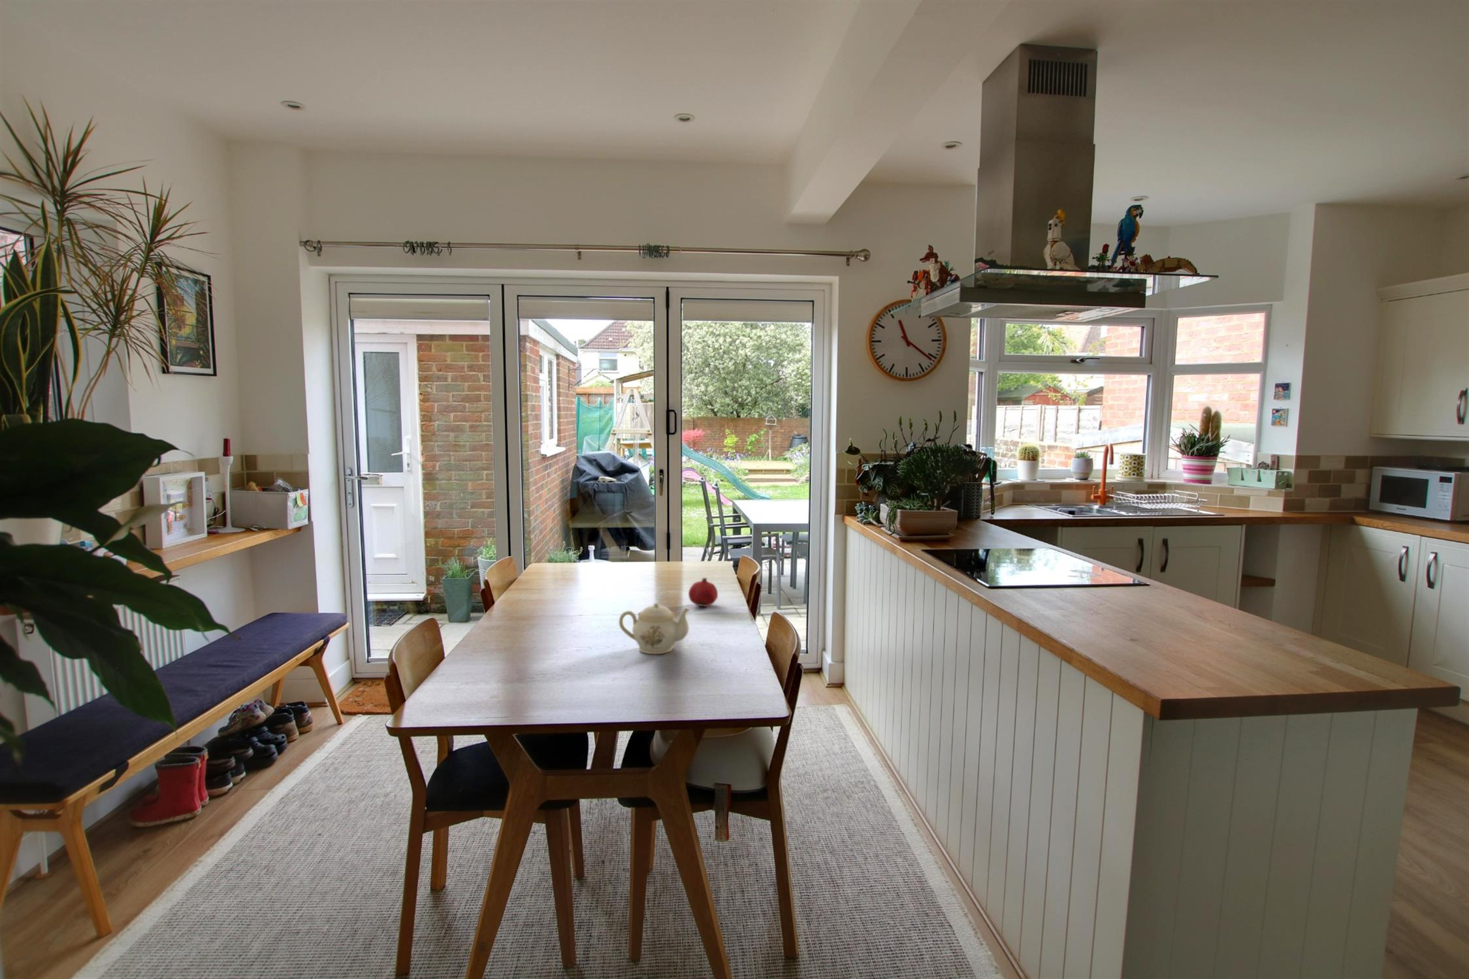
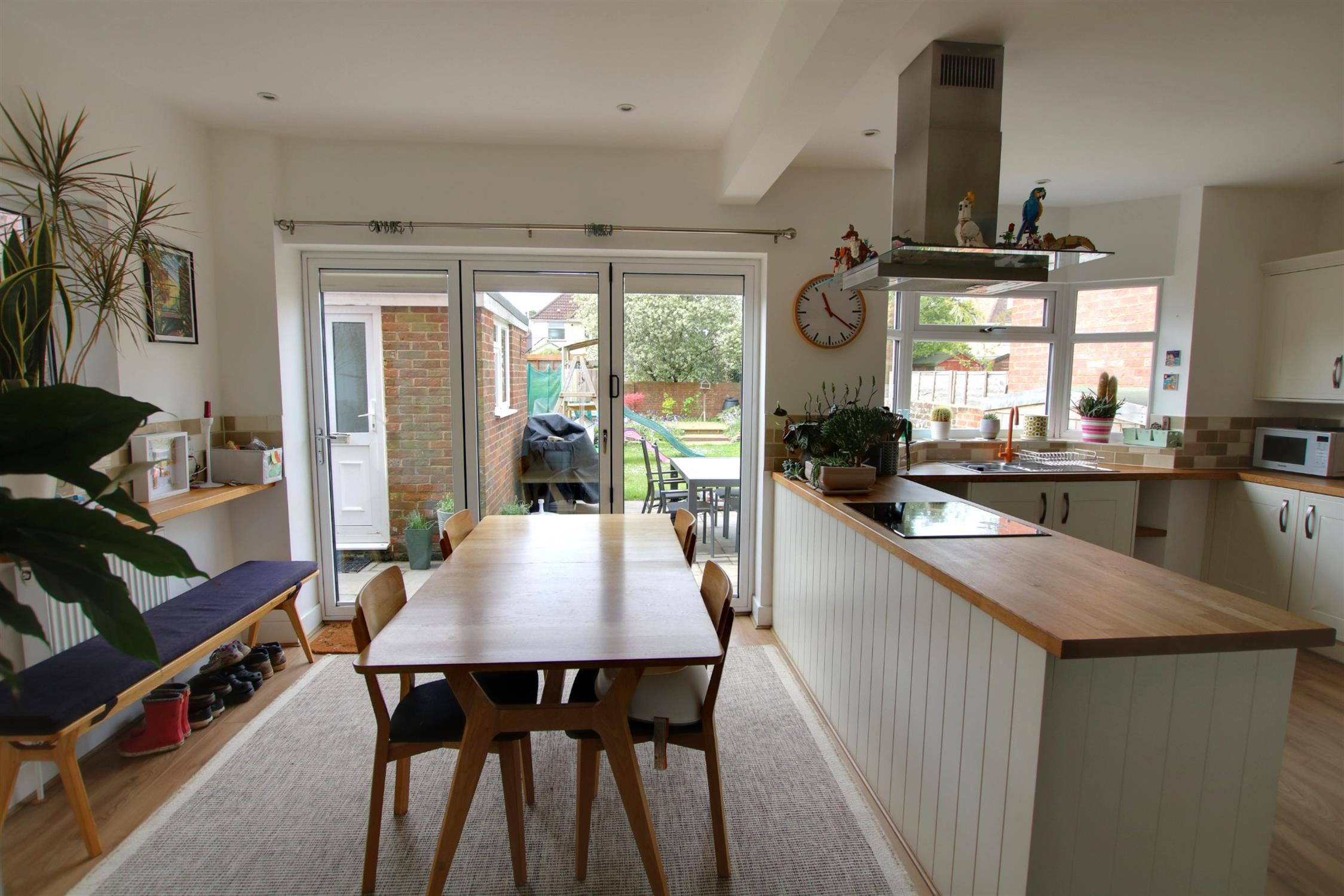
- teapot [619,602,691,654]
- fruit [688,577,718,608]
